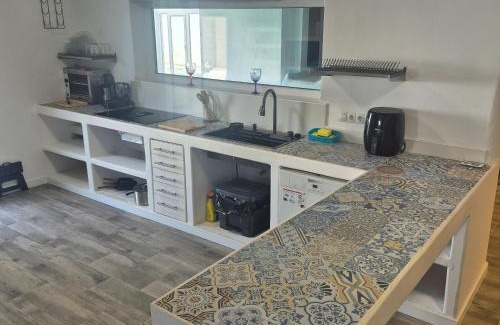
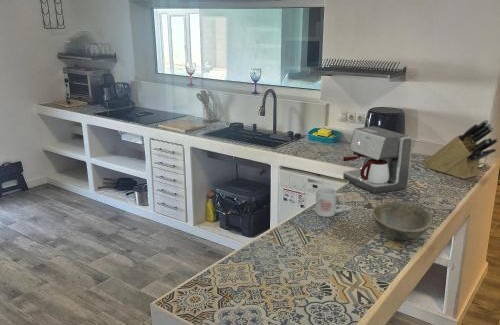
+ bowl [372,201,434,241]
+ mug [314,187,346,218]
+ coffee maker [342,125,413,194]
+ knife block [423,119,499,180]
